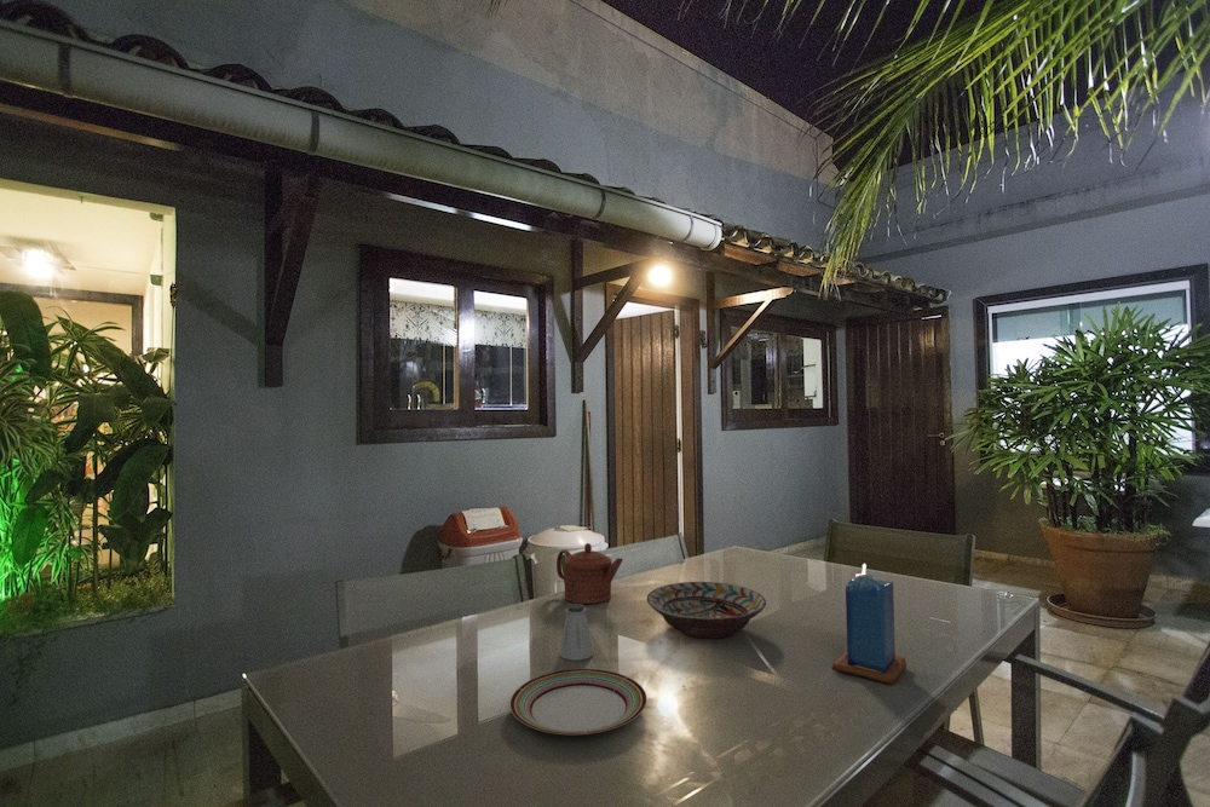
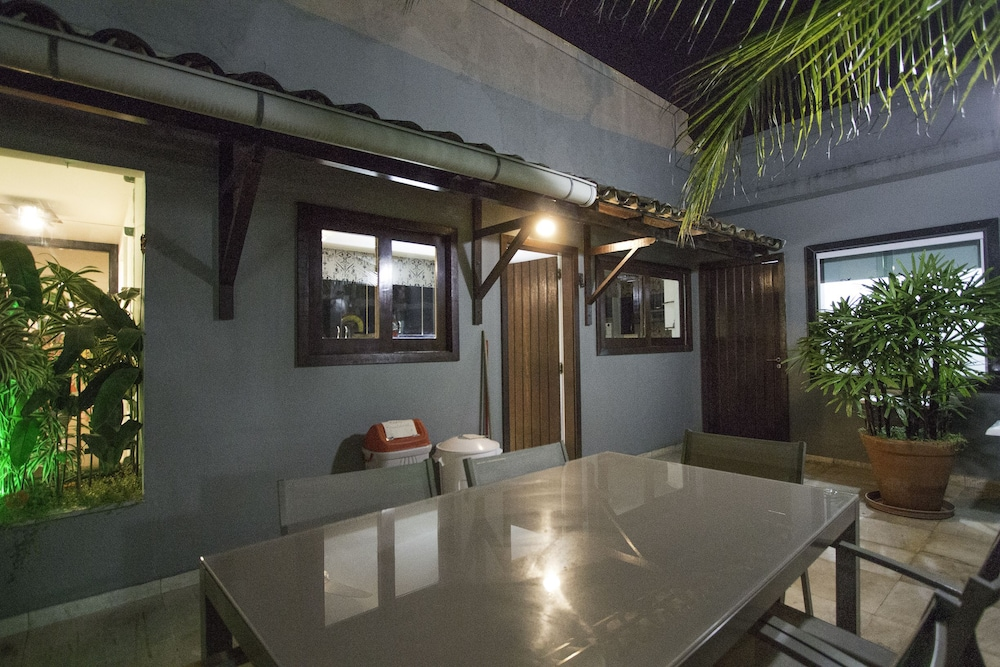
- decorative bowl [646,581,767,639]
- saltshaker [559,603,594,662]
- teapot [555,542,624,605]
- plate [509,668,649,736]
- candle [831,563,908,686]
